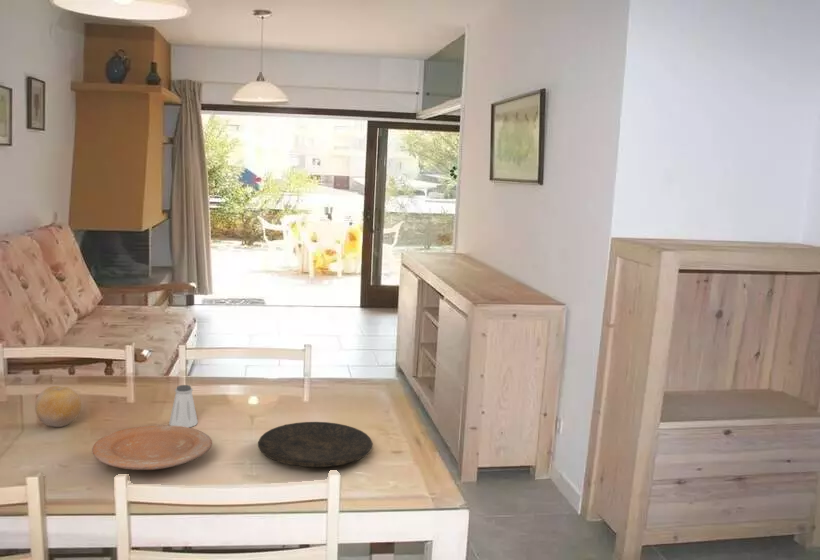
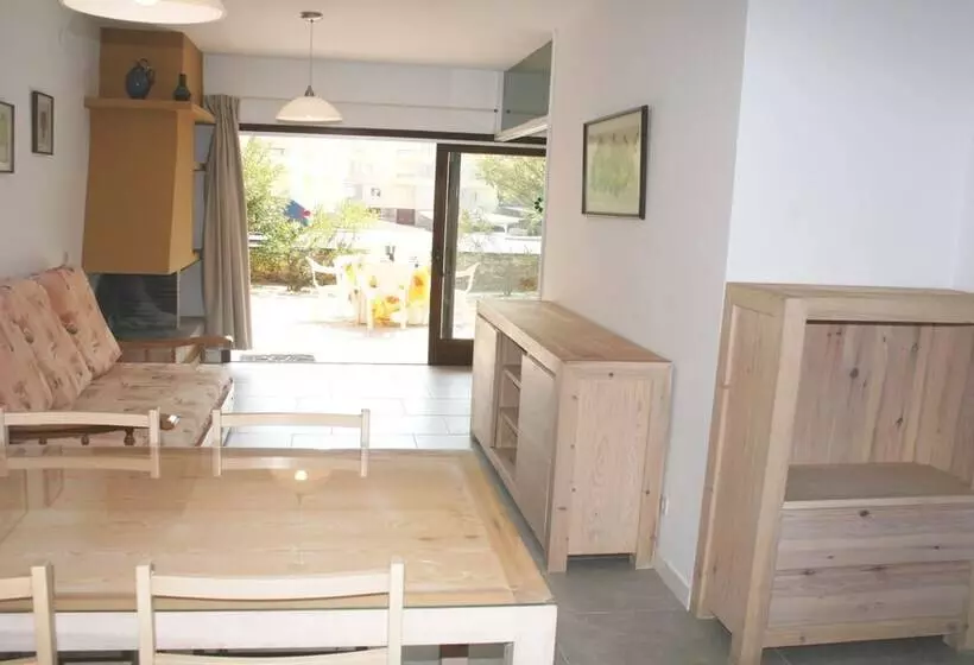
- fruit [34,385,82,428]
- saltshaker [168,384,199,428]
- plate [91,424,213,471]
- plate [257,421,374,468]
